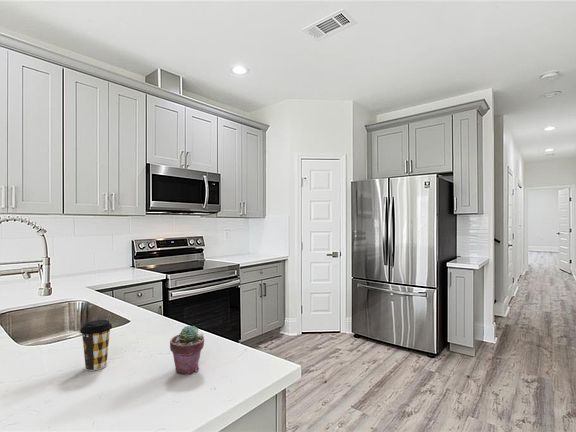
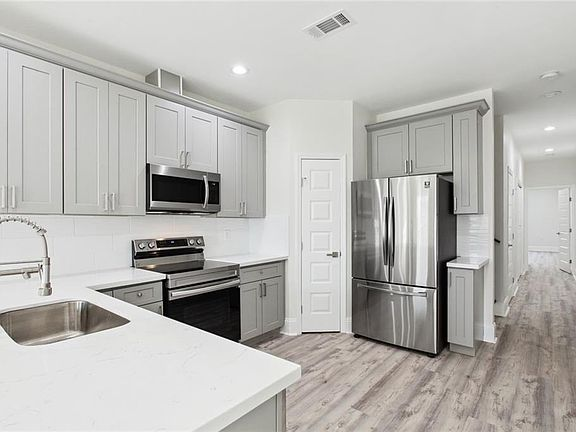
- potted succulent [169,325,205,375]
- coffee cup [79,319,113,372]
